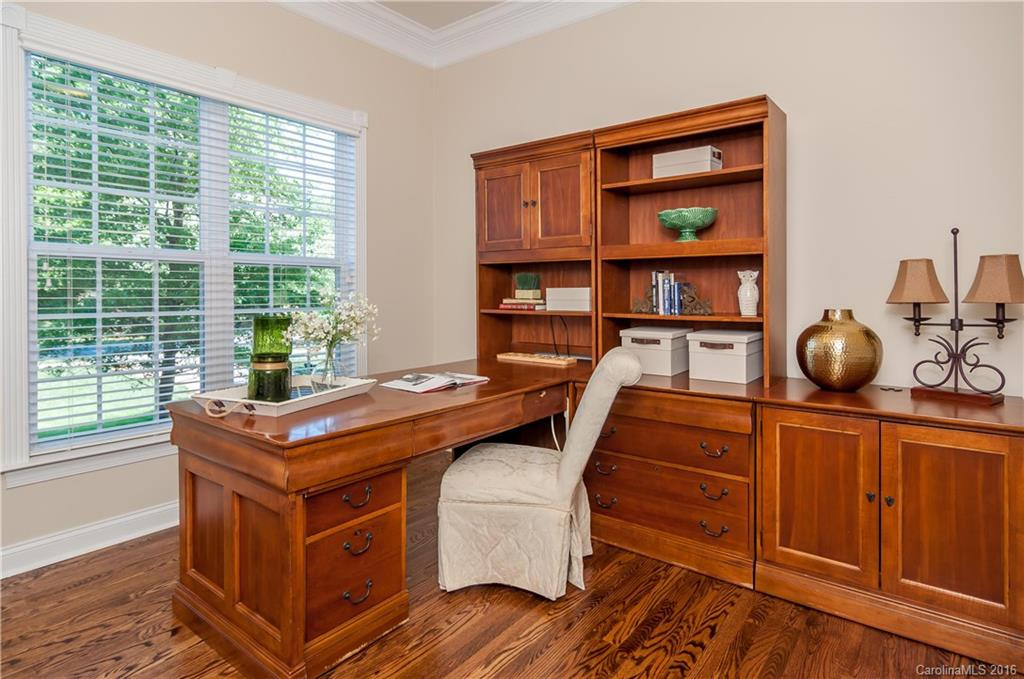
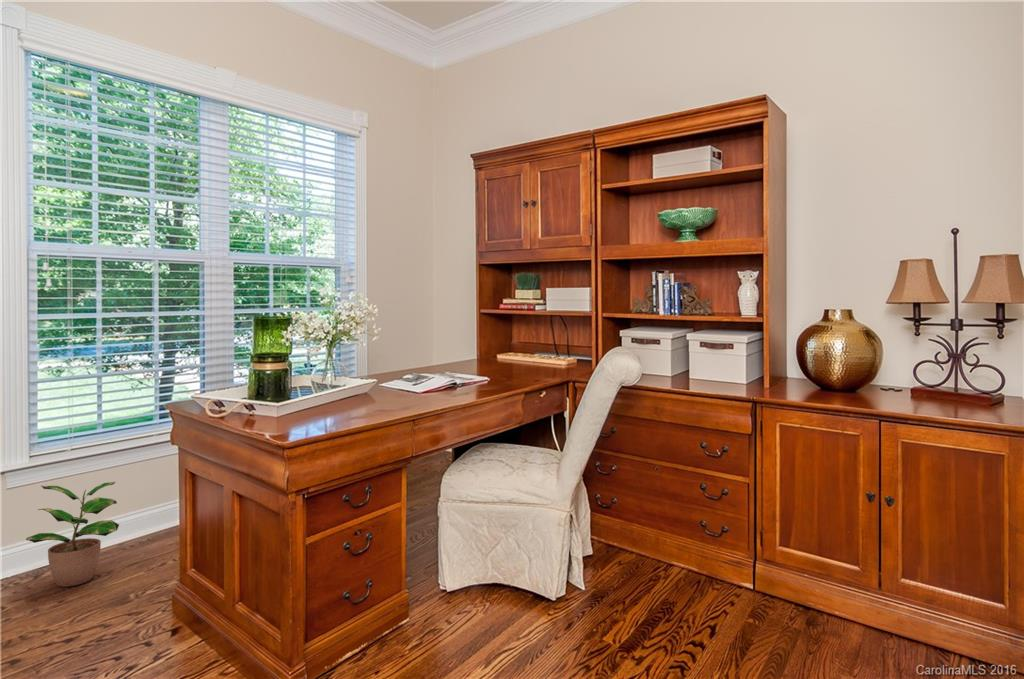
+ potted plant [25,481,120,587]
